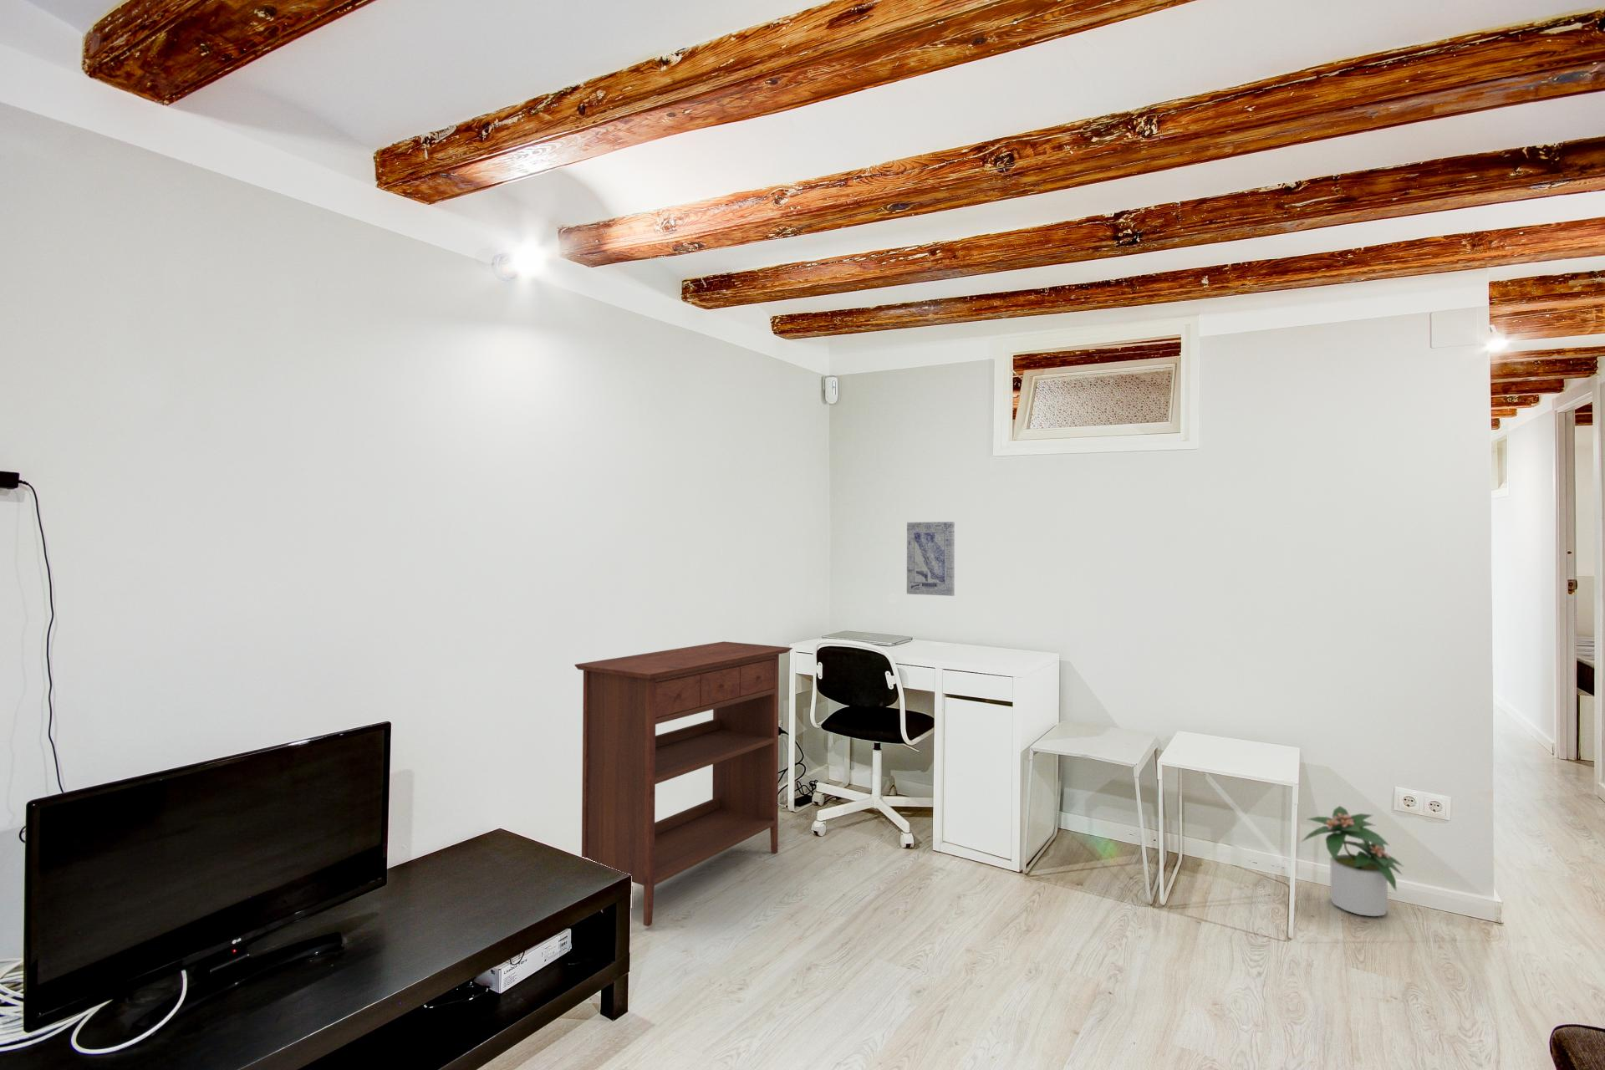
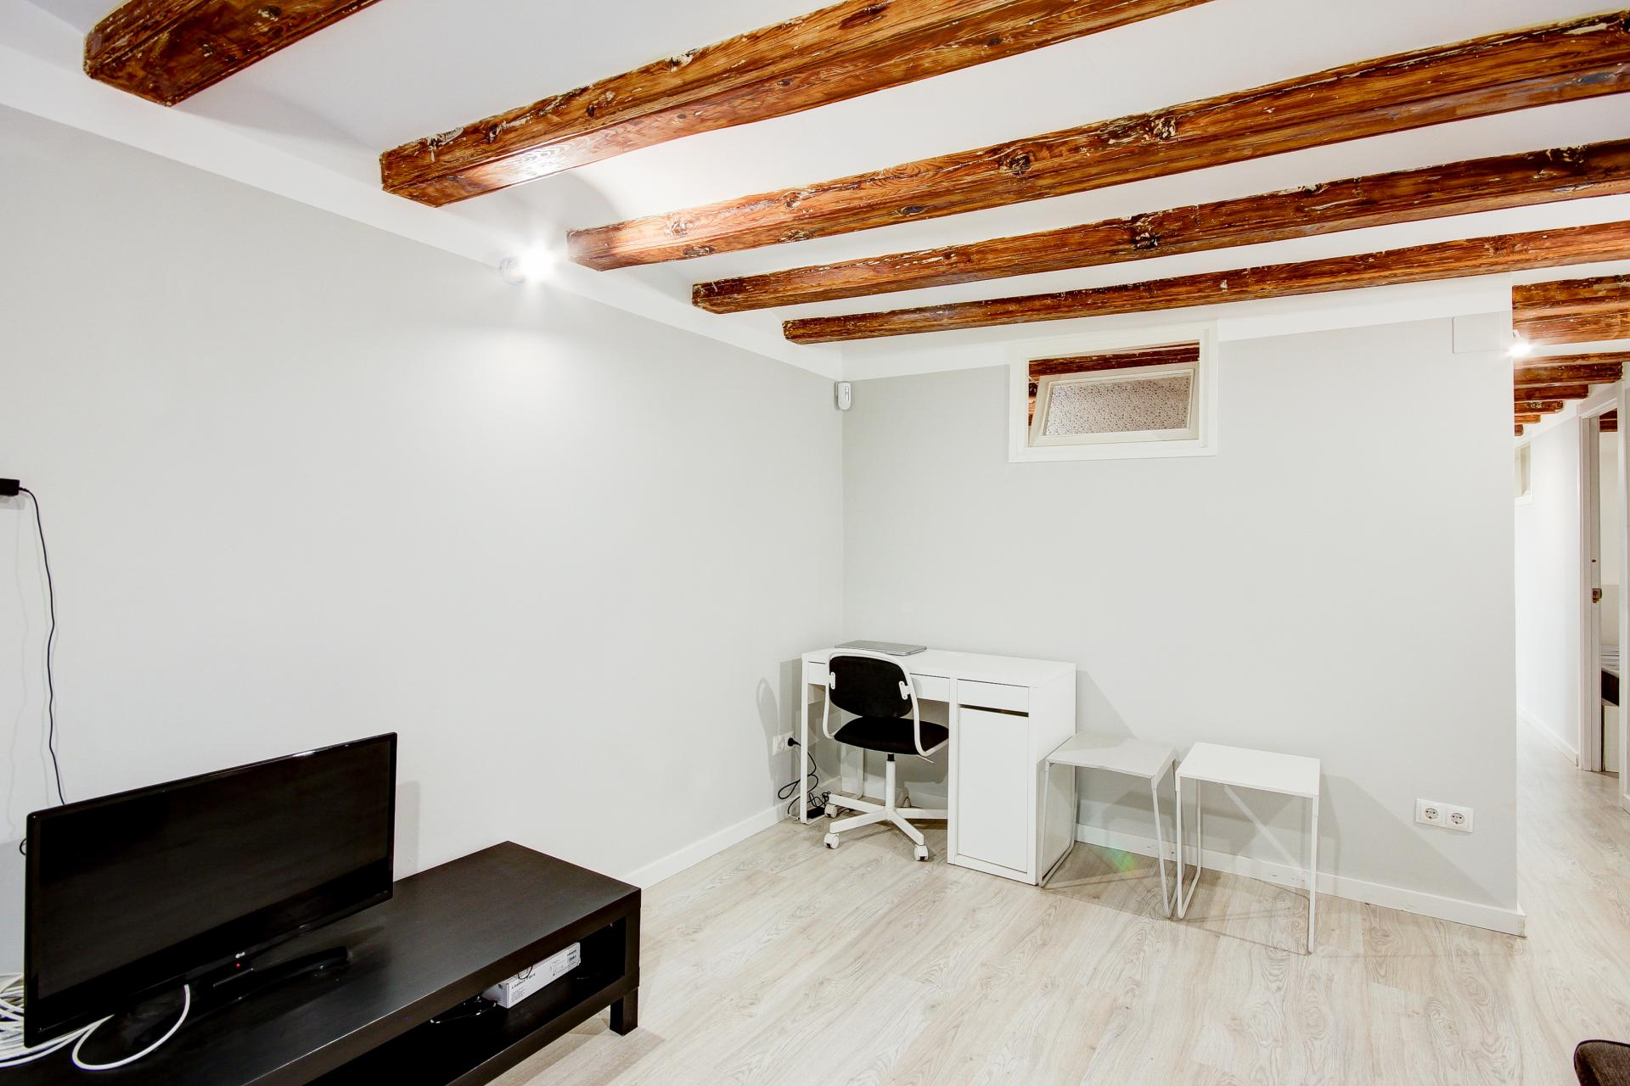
- console table [574,641,793,927]
- potted plant [1300,805,1404,917]
- wall art [906,521,955,597]
